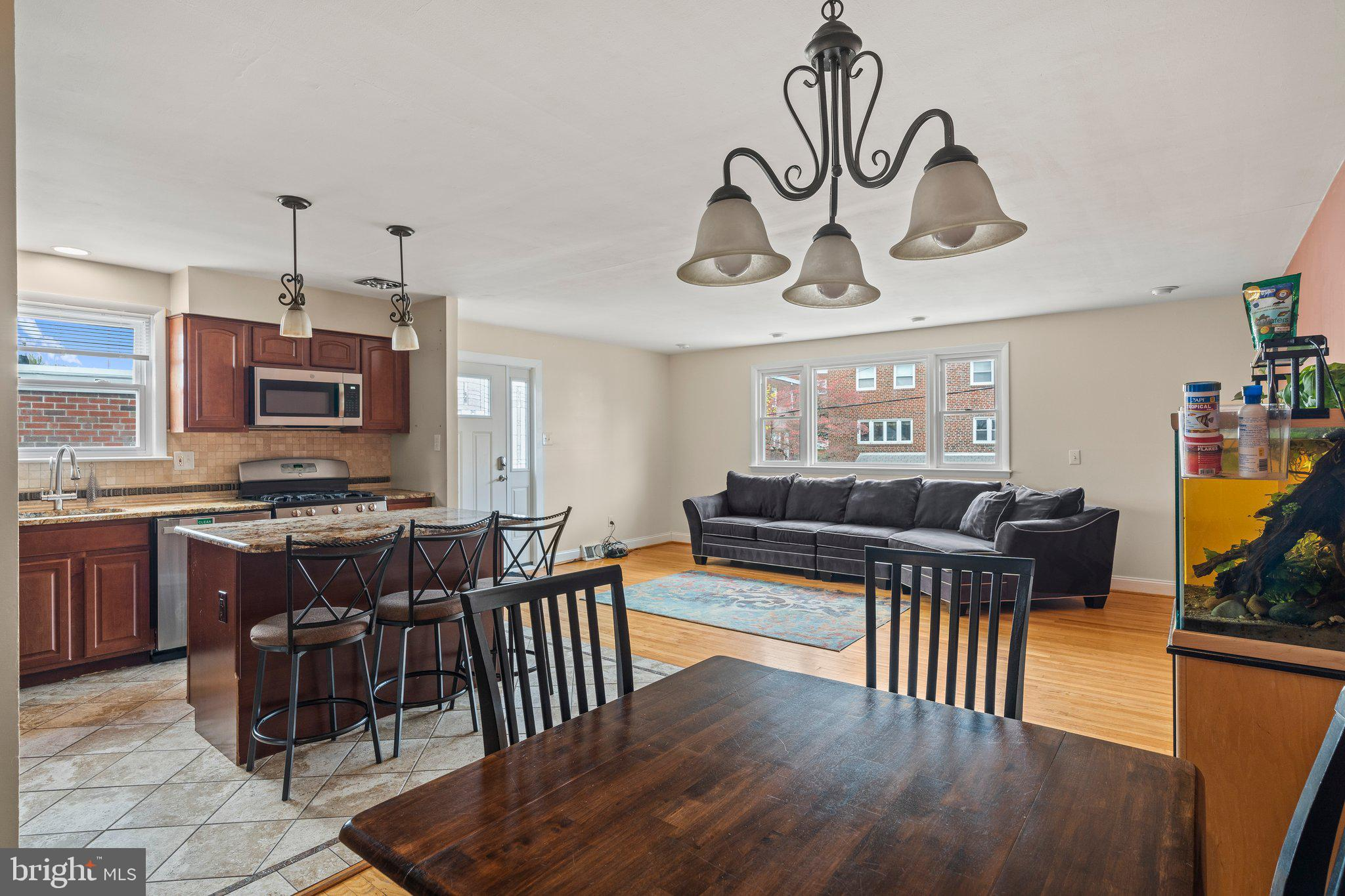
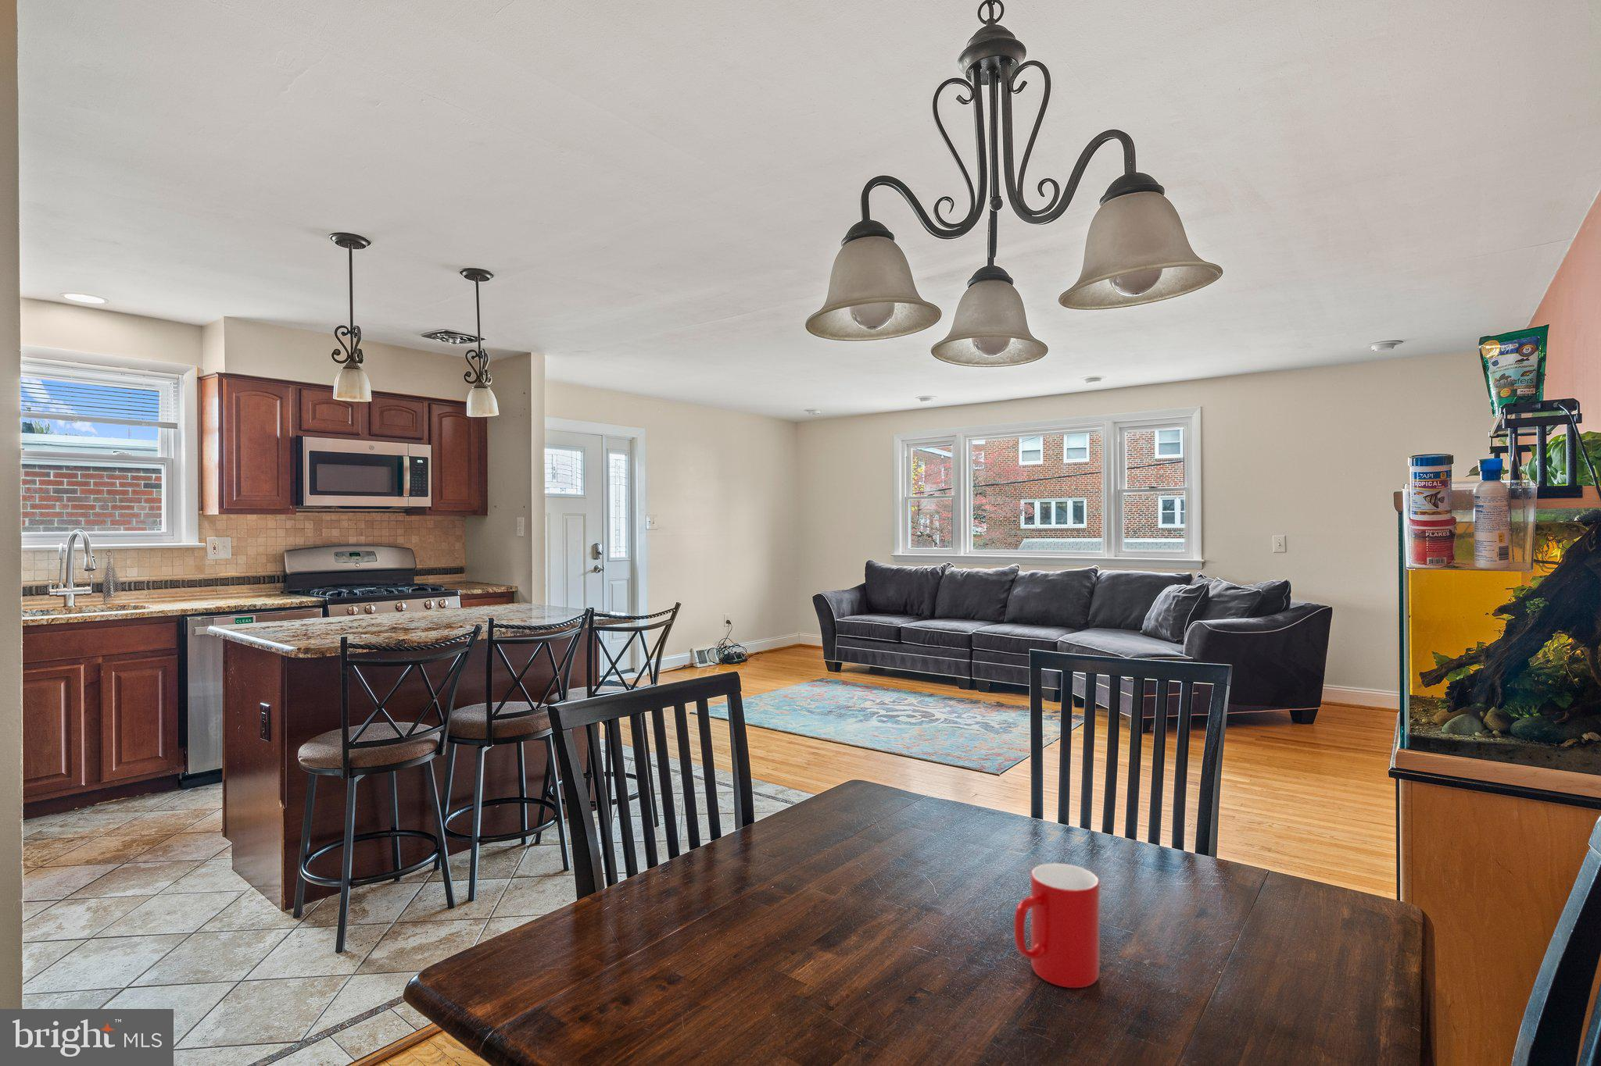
+ cup [1013,863,1100,989]
